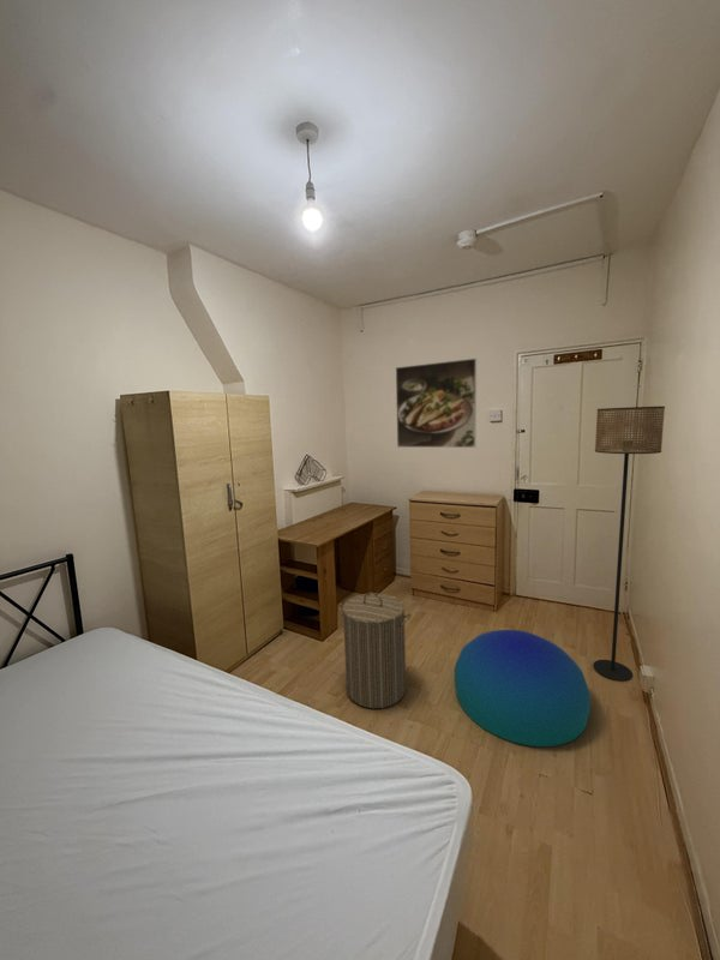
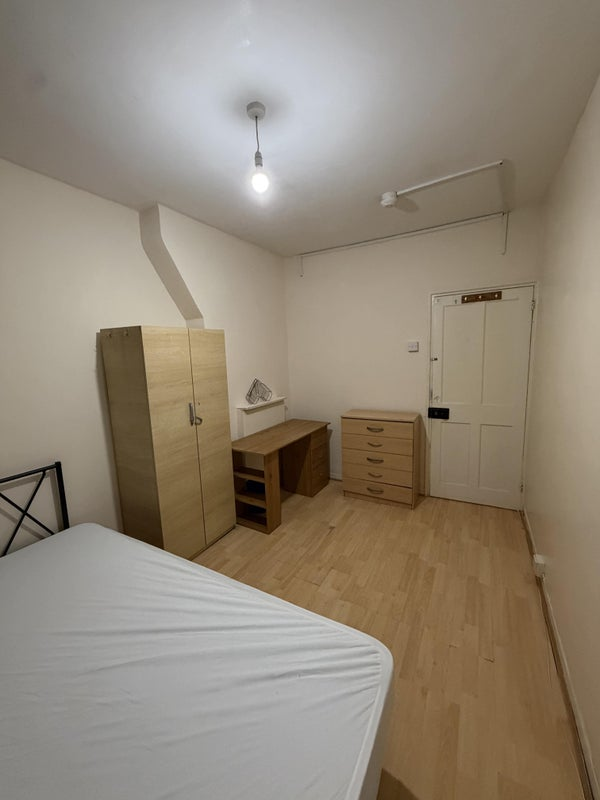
- pouf [454,629,592,748]
- laundry hamper [337,592,413,709]
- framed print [395,358,478,449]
- floor lamp [593,406,666,683]
